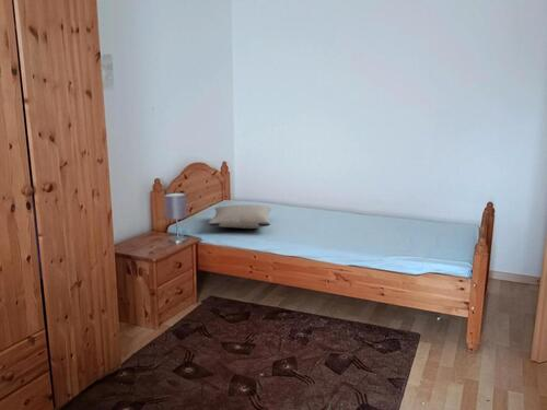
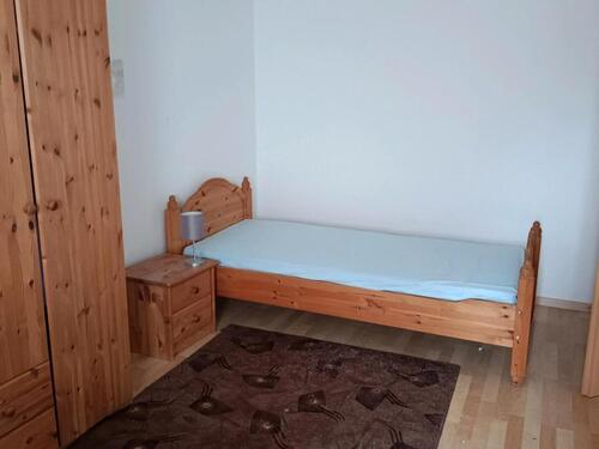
- pillow [208,203,271,230]
